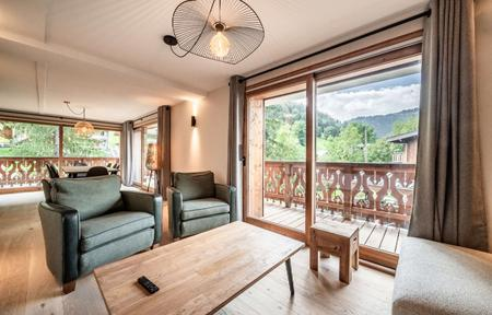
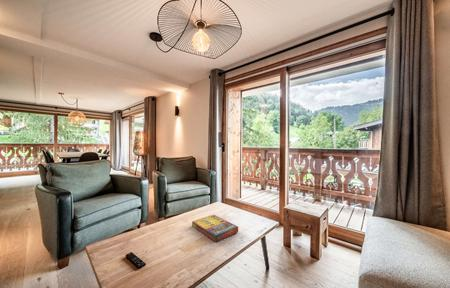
+ game compilation box [191,214,239,243]
